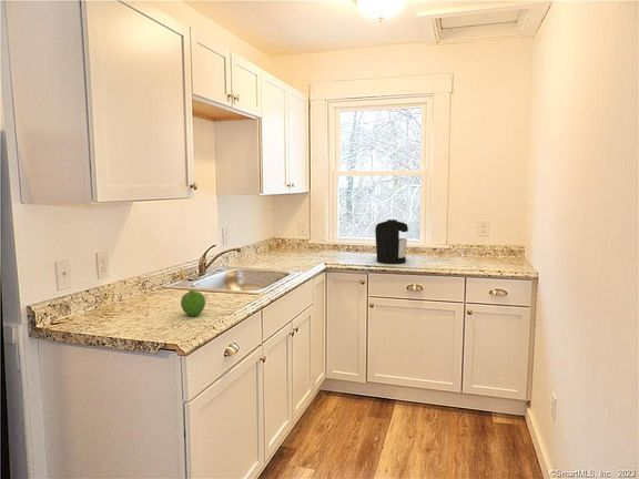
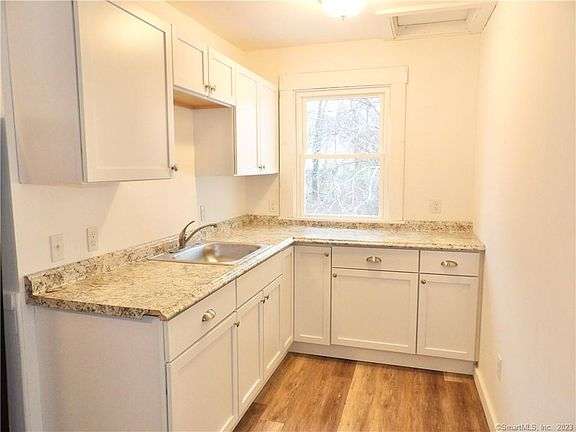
- fruit [180,288,206,317]
- coffee maker [374,218,409,265]
